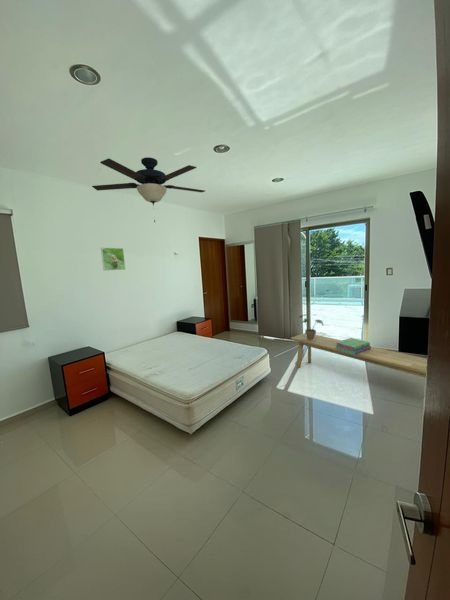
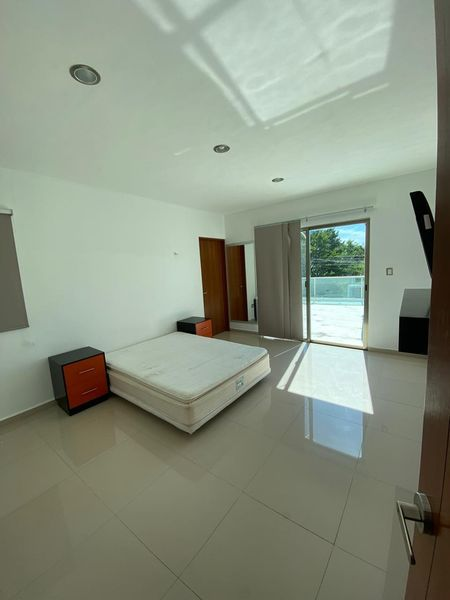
- stack of books [335,337,372,355]
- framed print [100,247,126,272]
- potted plant [297,313,324,340]
- bench [290,332,428,379]
- ceiling fan [91,156,206,223]
